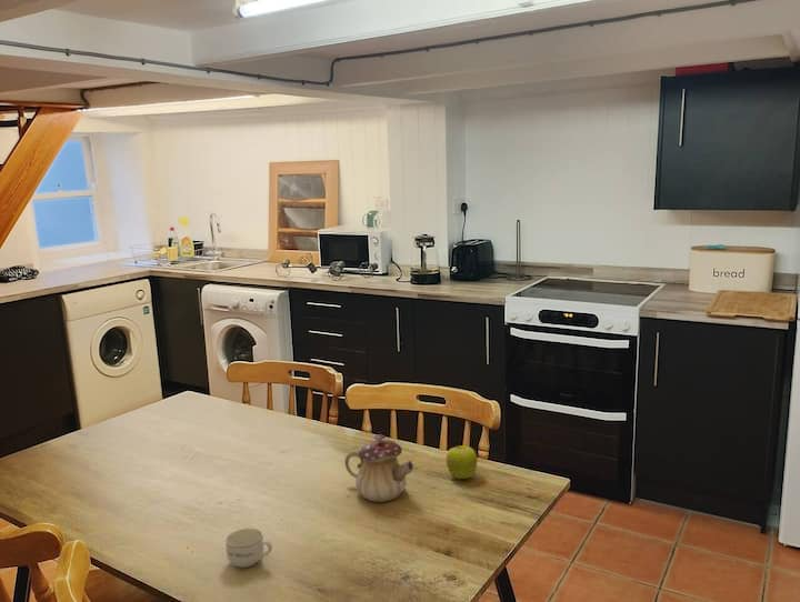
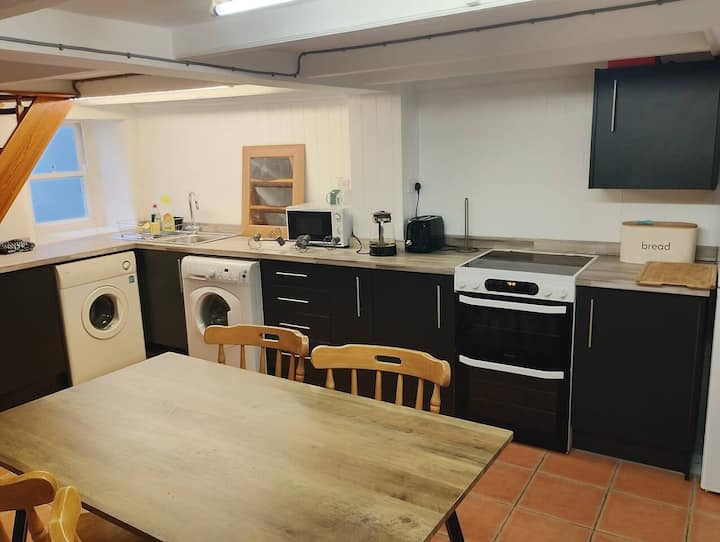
- teapot [343,433,414,503]
- fruit [446,444,479,480]
- cup [224,526,273,569]
